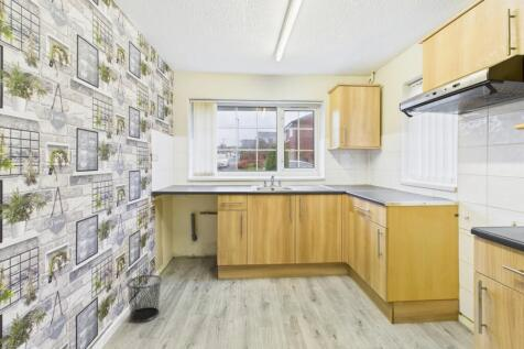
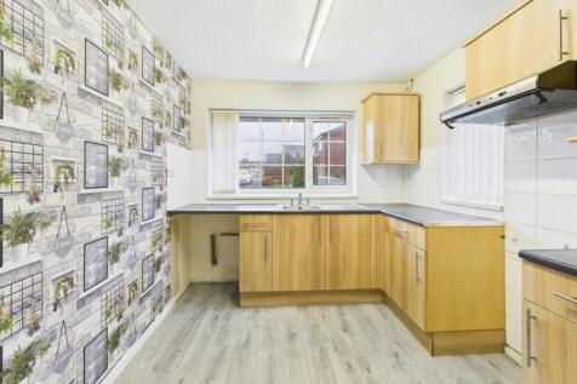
- waste bin [125,274,163,324]
